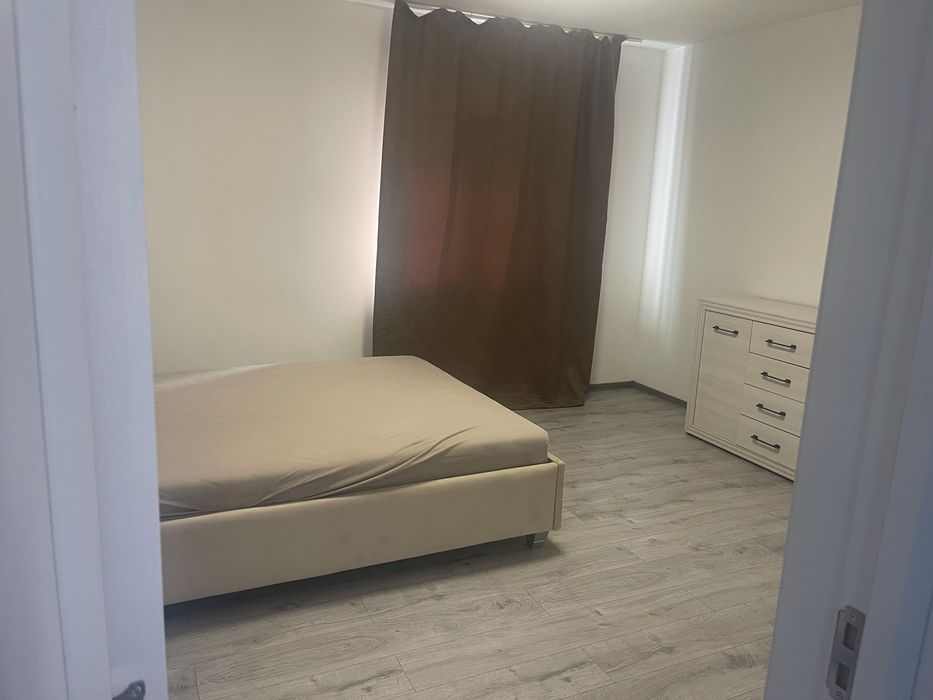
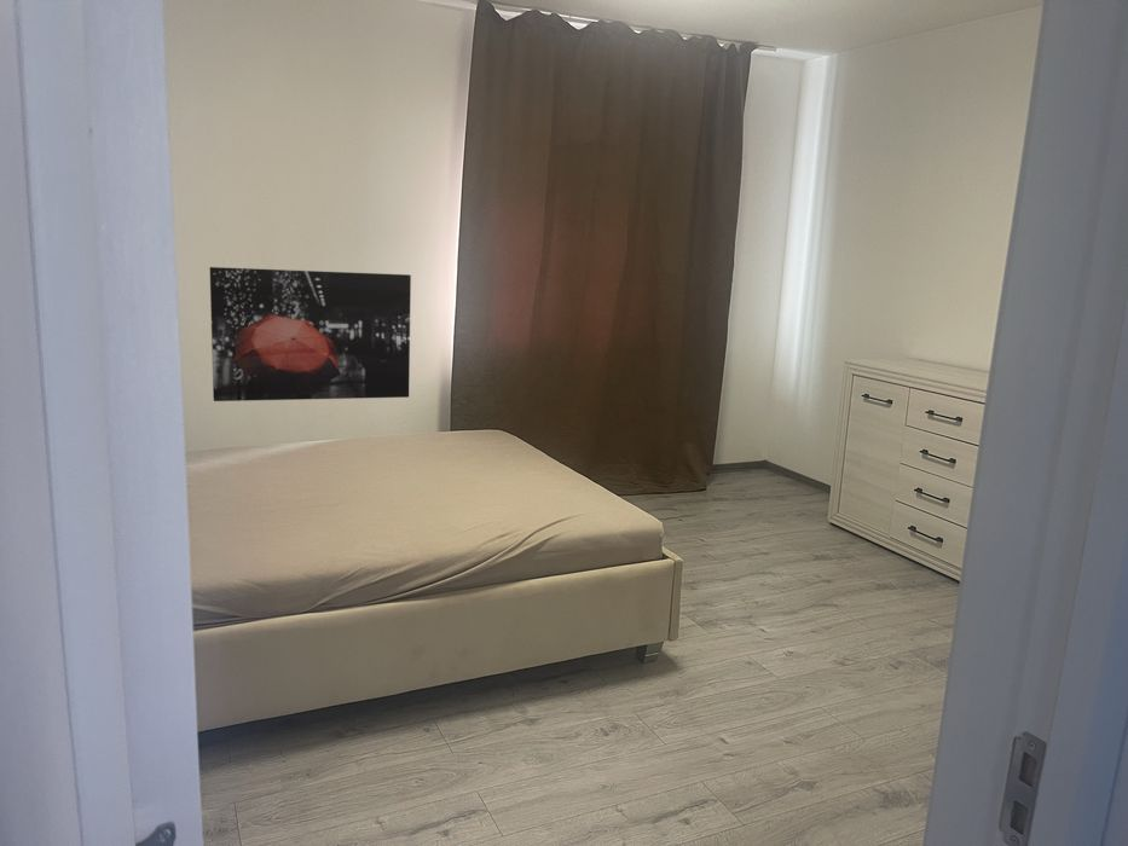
+ wall art [209,266,412,402]
